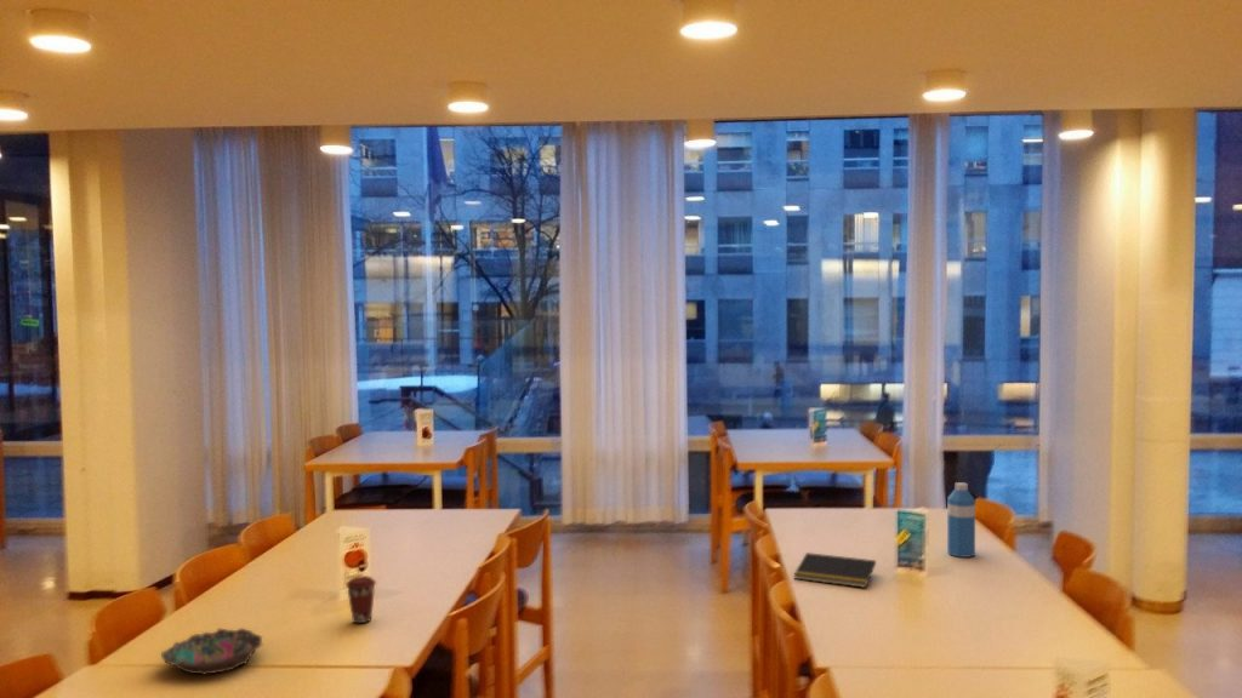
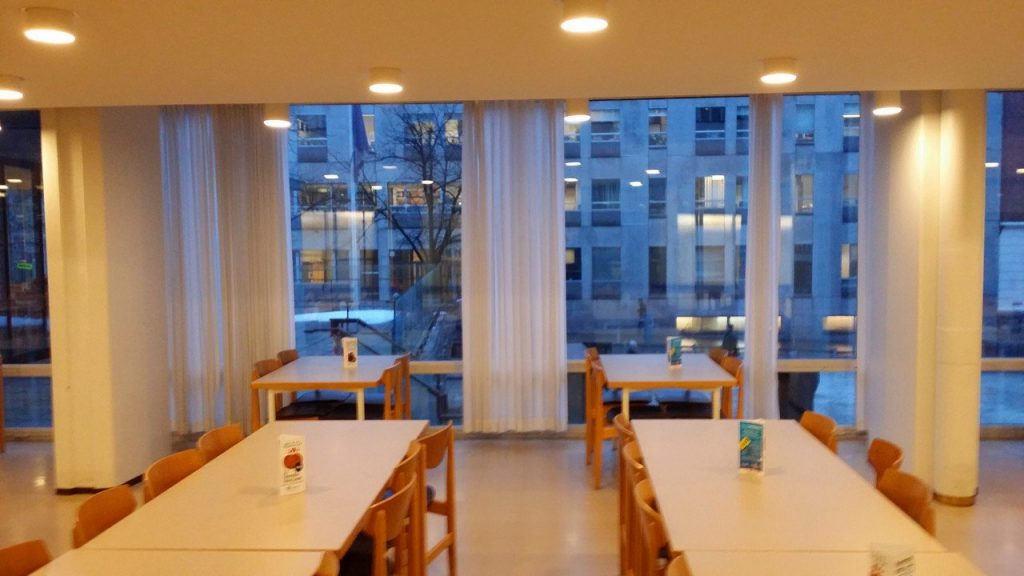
- bowl [160,627,263,676]
- water bottle [946,481,976,559]
- coffee cup [344,574,377,624]
- notepad [792,551,877,589]
